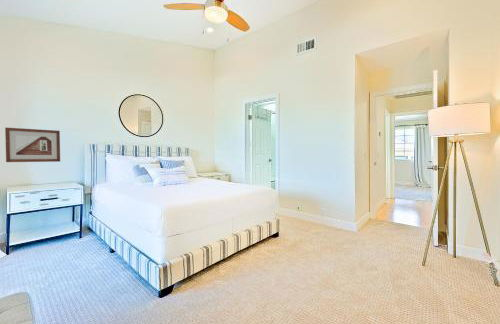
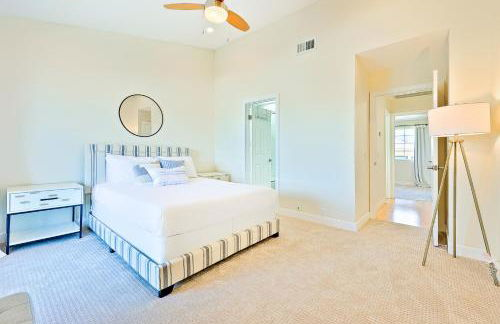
- picture frame [4,127,61,163]
